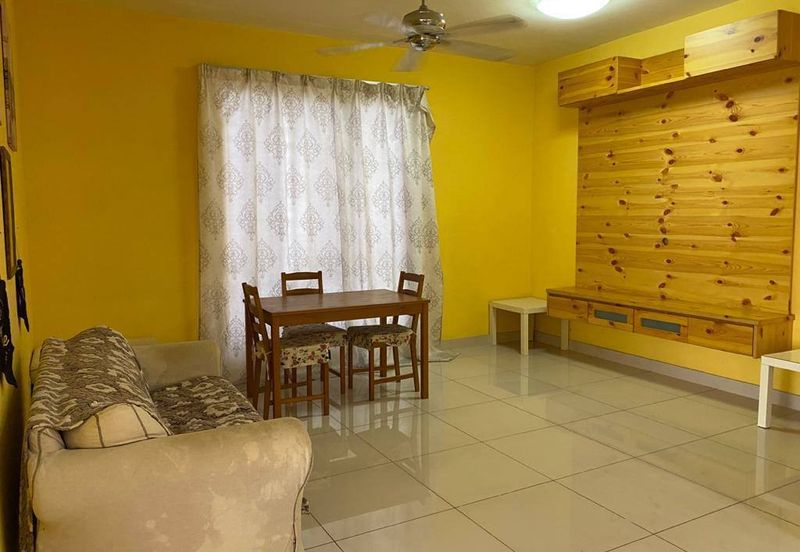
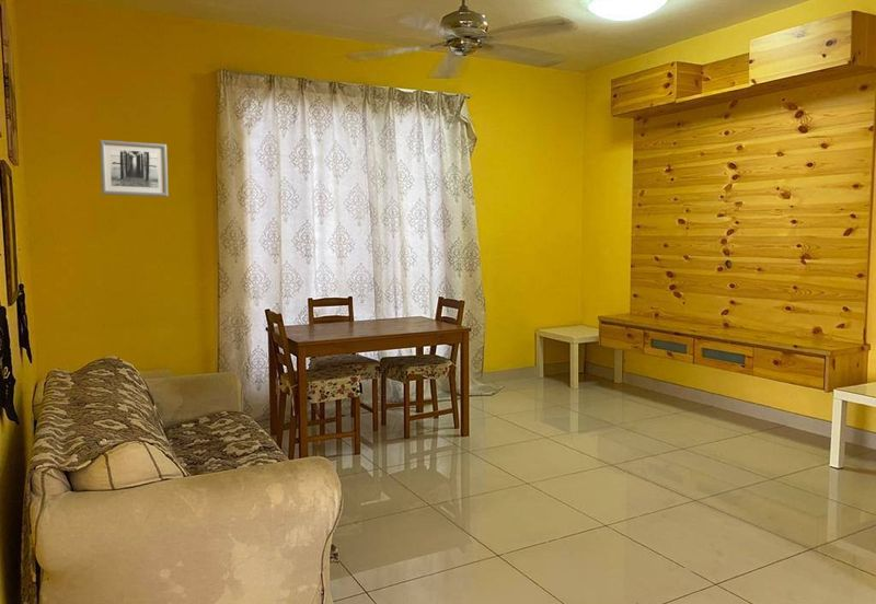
+ wall art [99,139,169,198]
